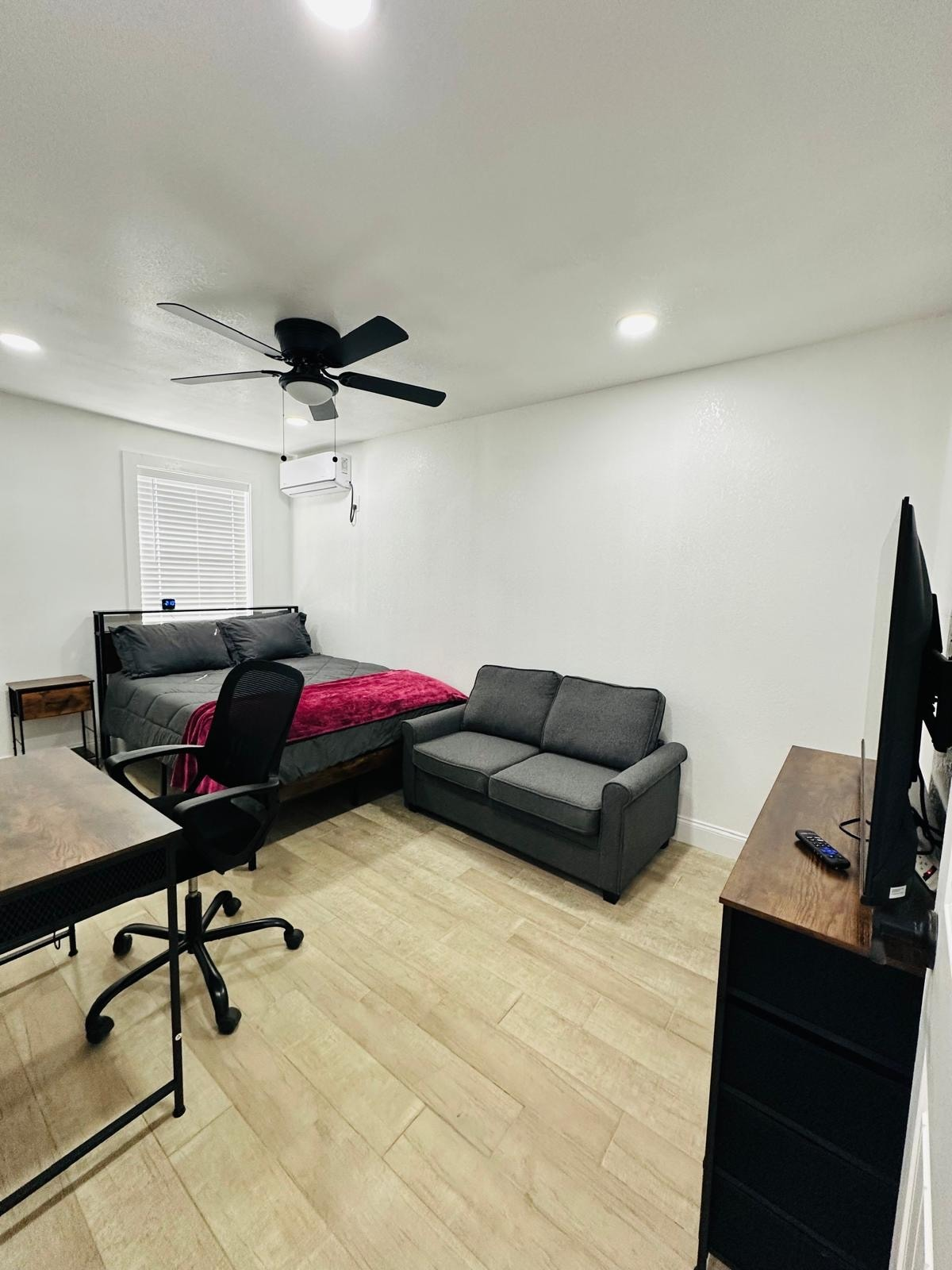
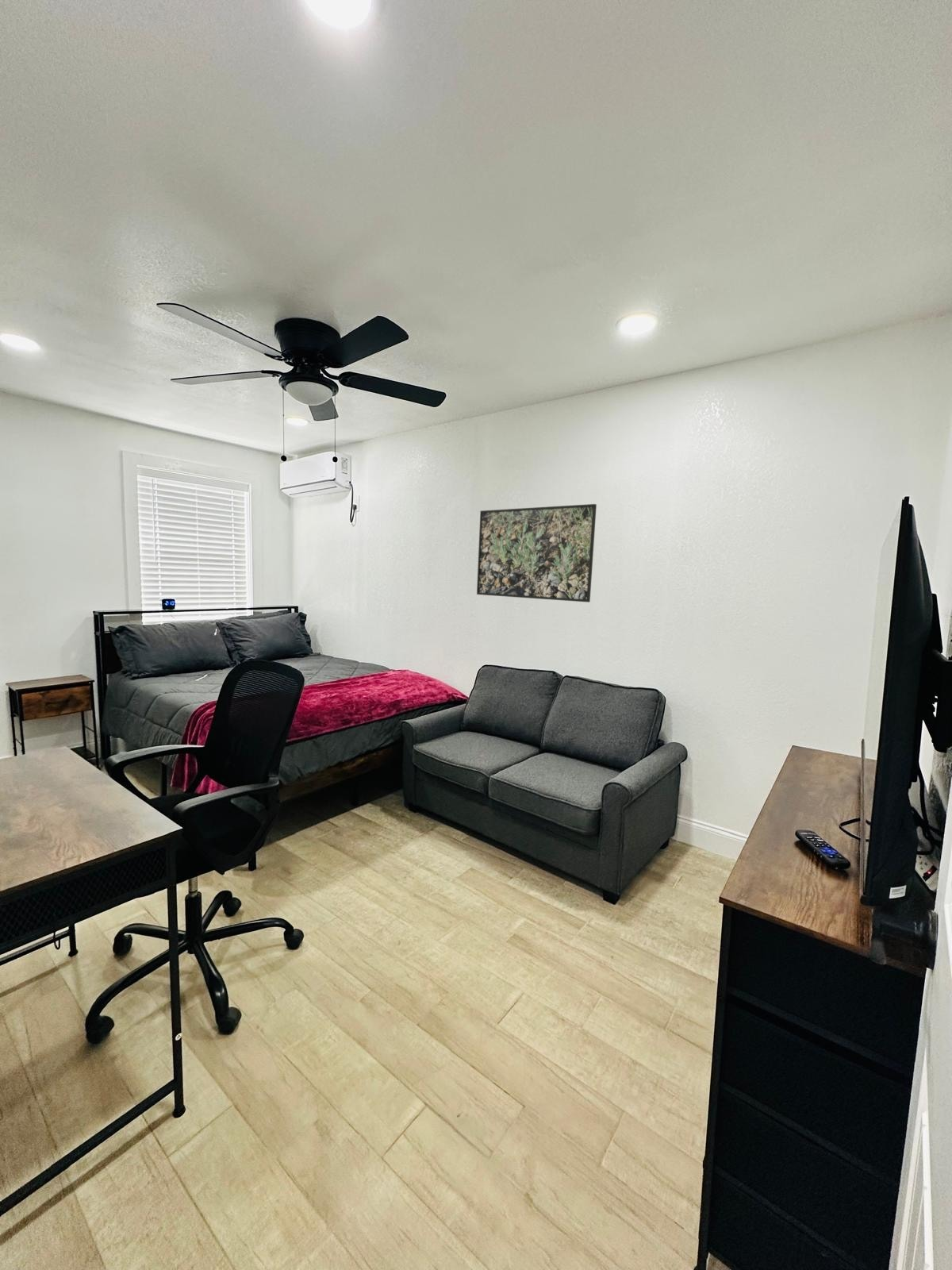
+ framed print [476,503,597,603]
